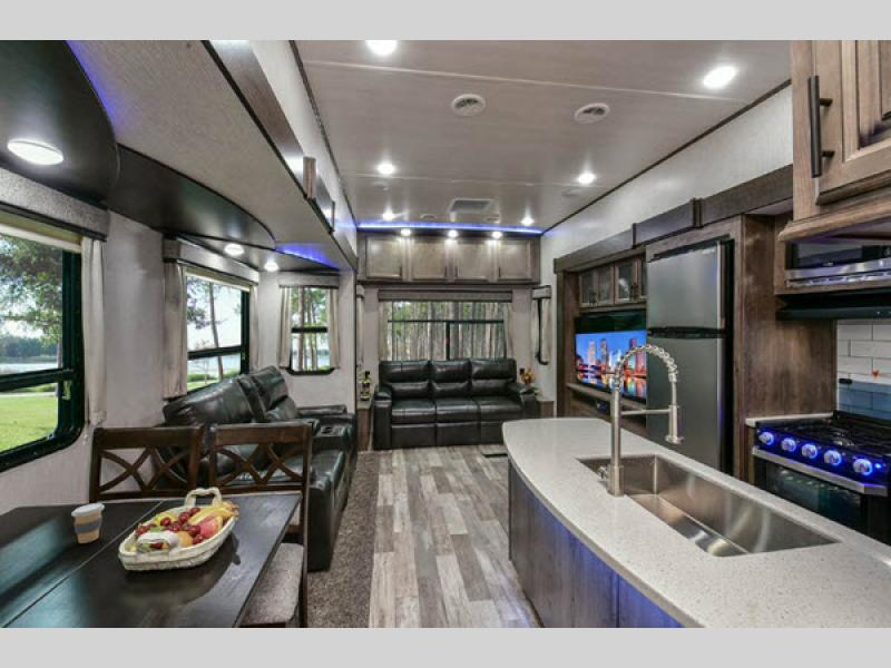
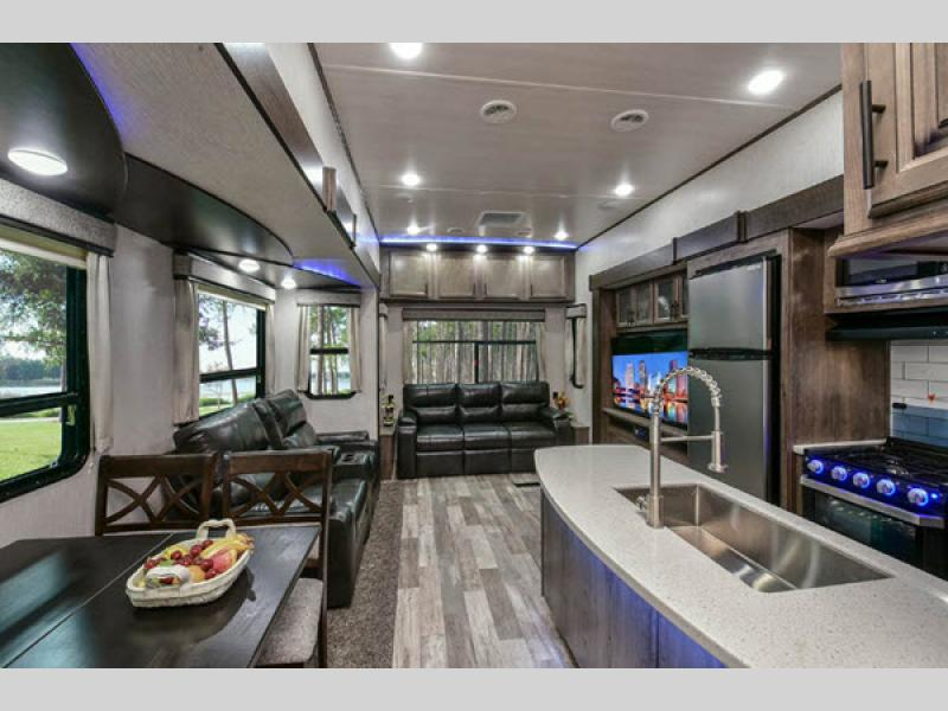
- coffee cup [70,502,106,544]
